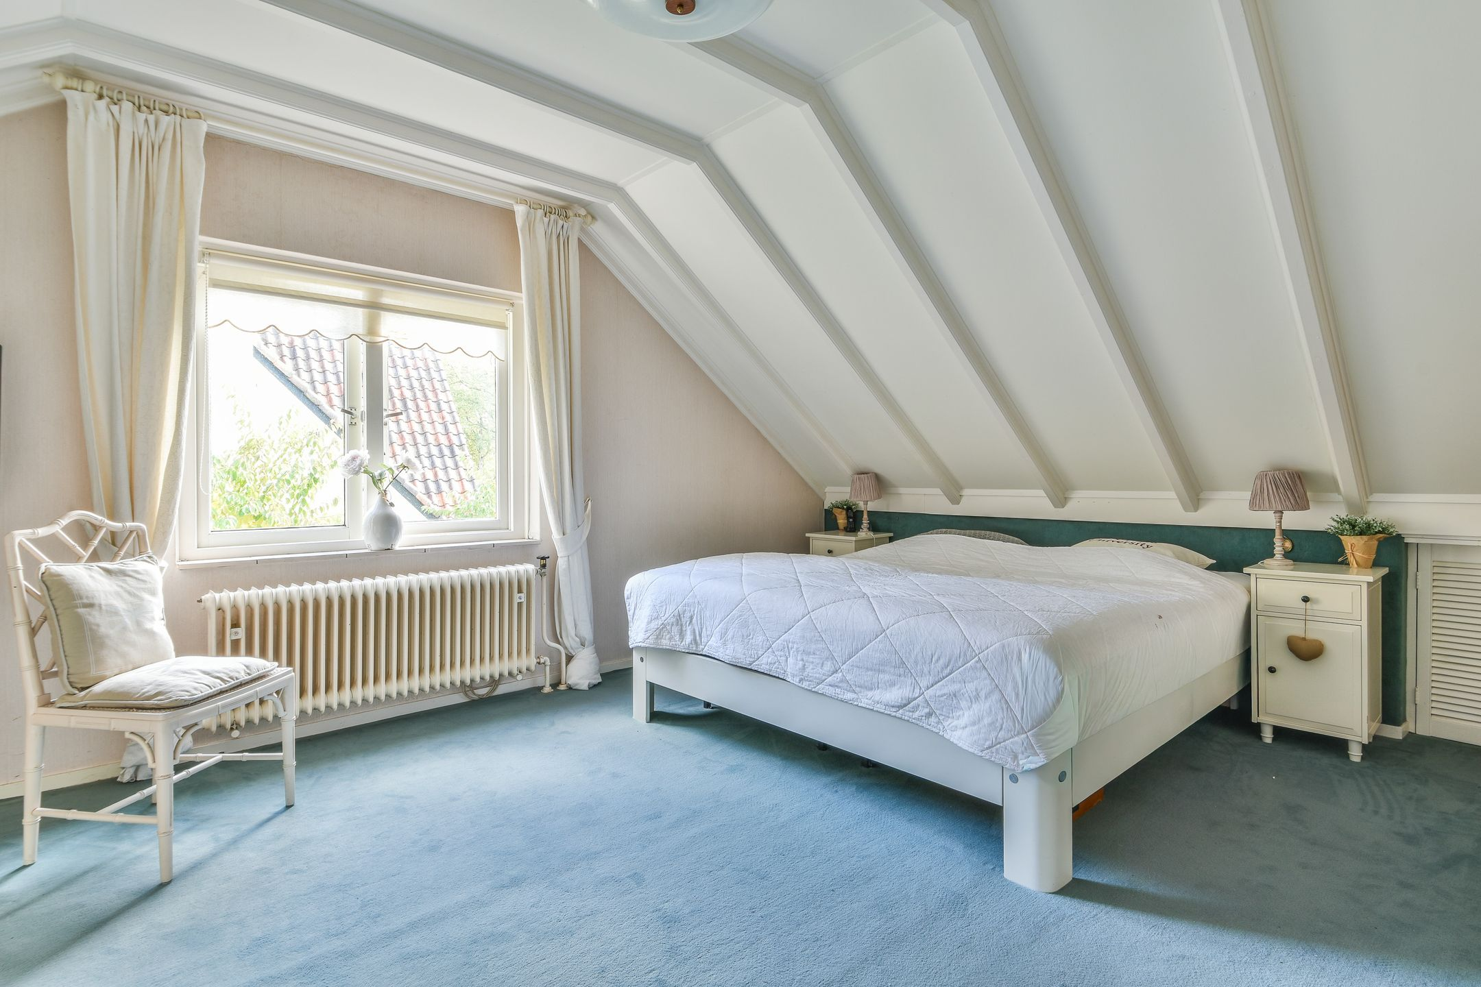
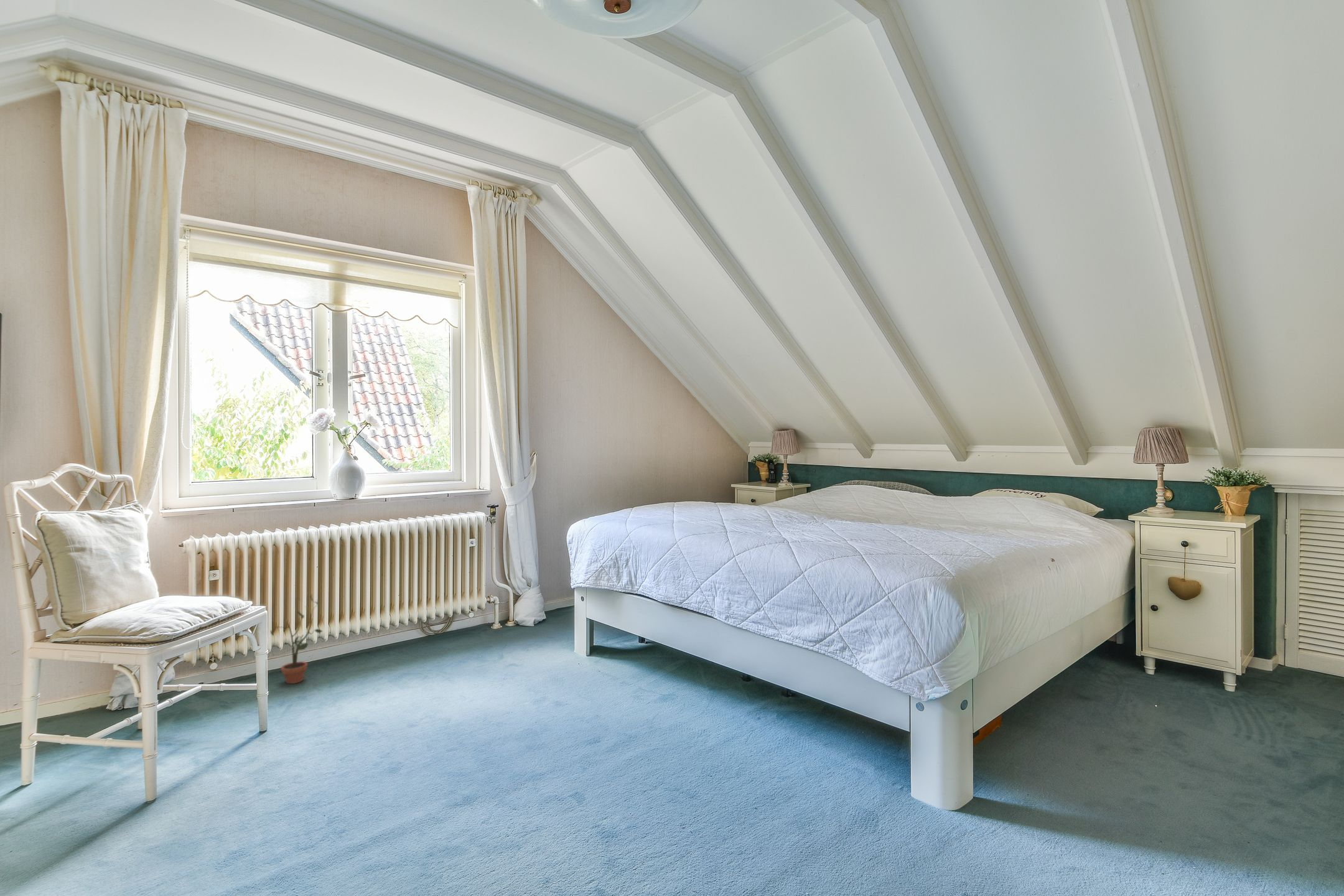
+ potted plant [270,594,323,684]
